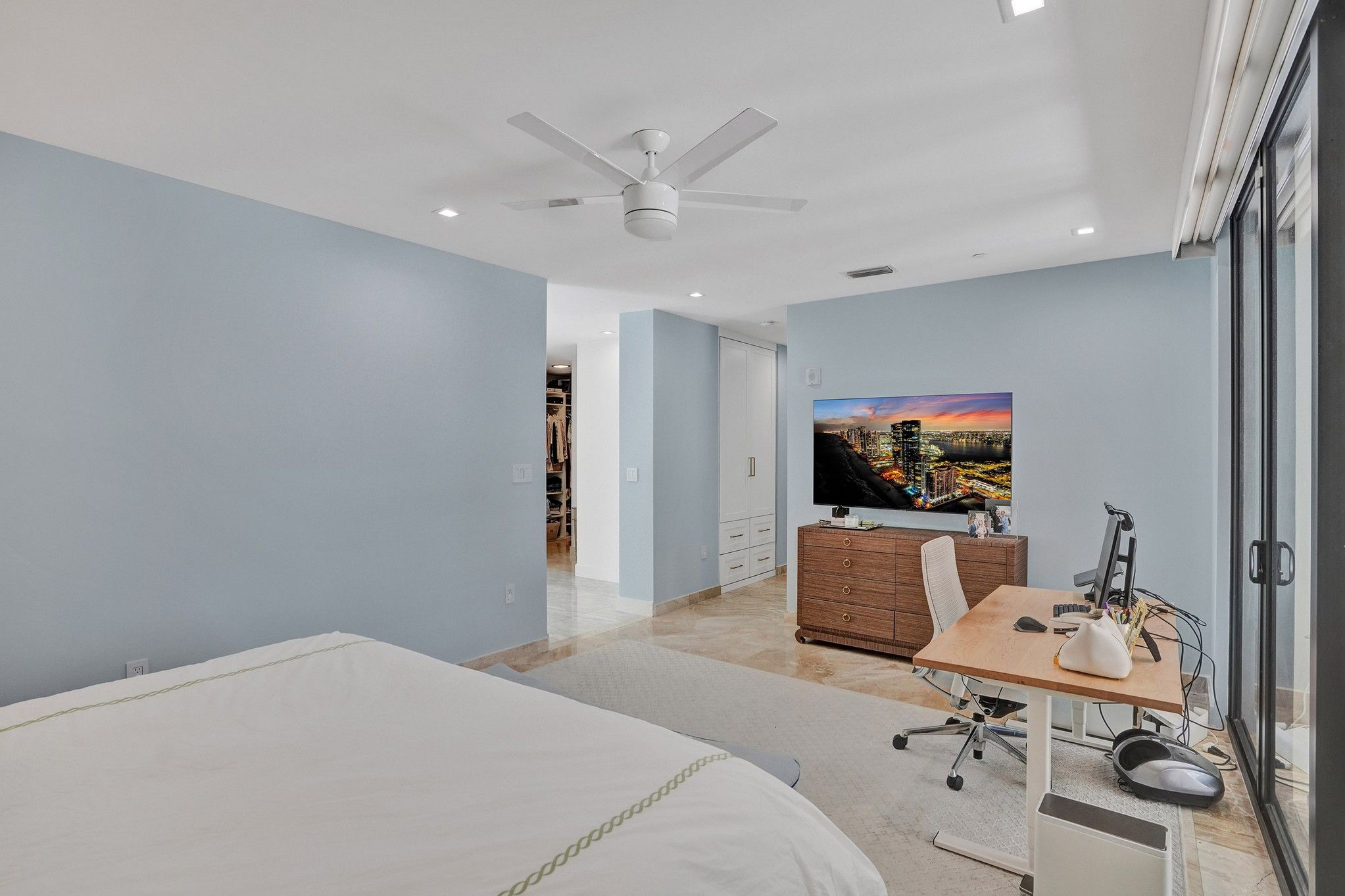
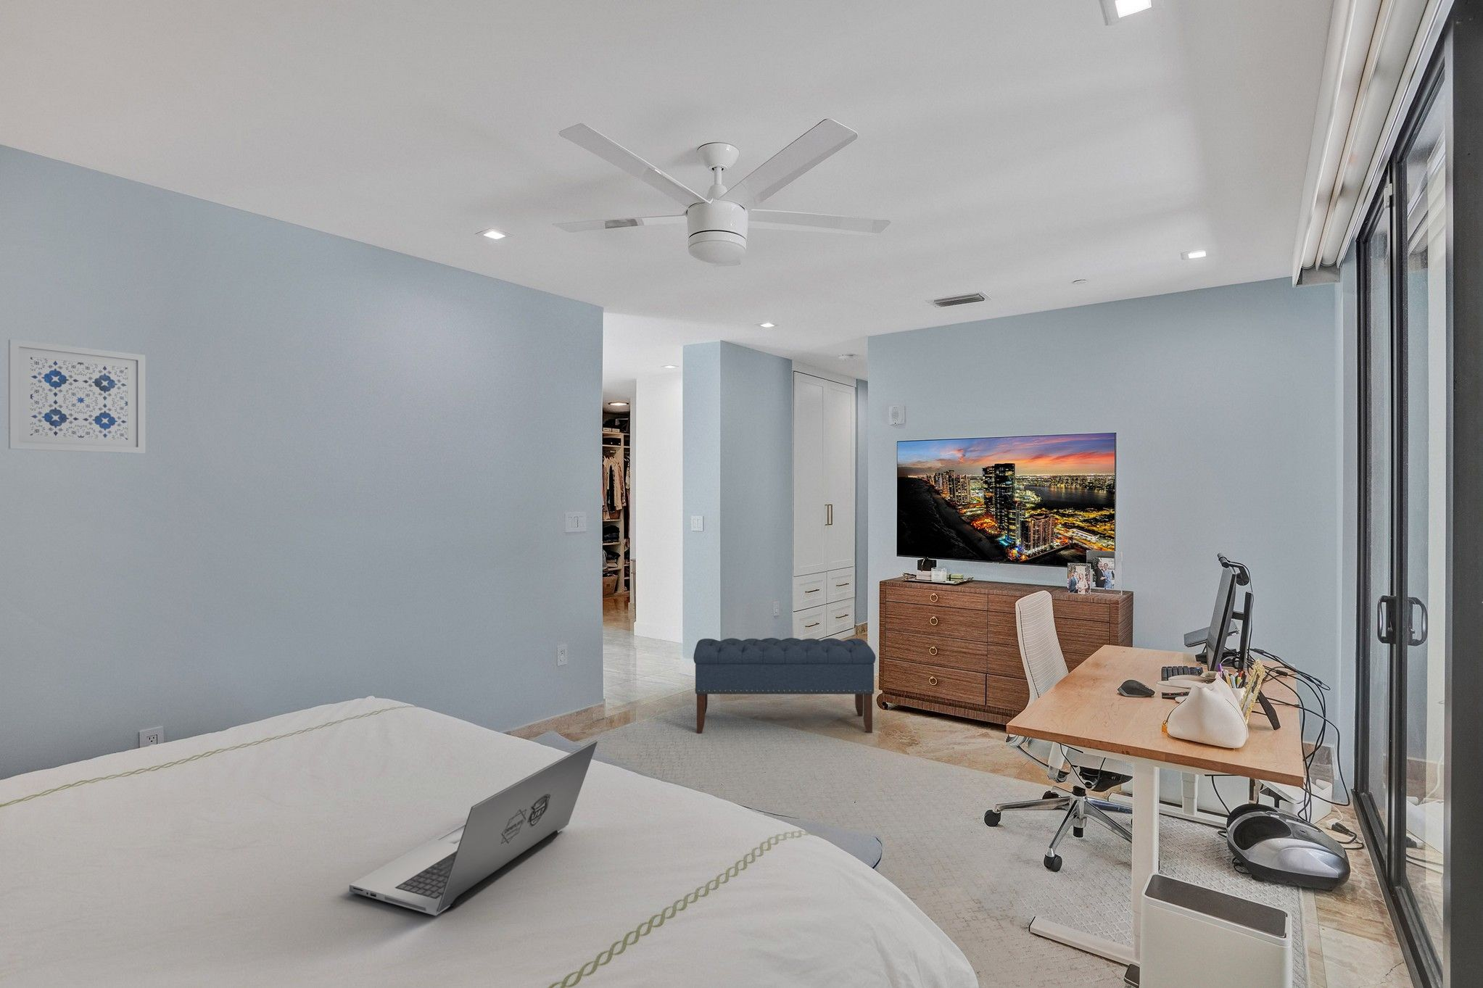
+ laptop [348,740,599,916]
+ wall art [8,339,147,454]
+ bench [692,637,877,733]
